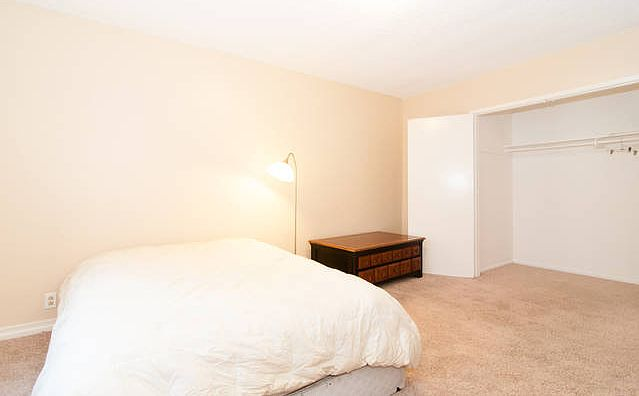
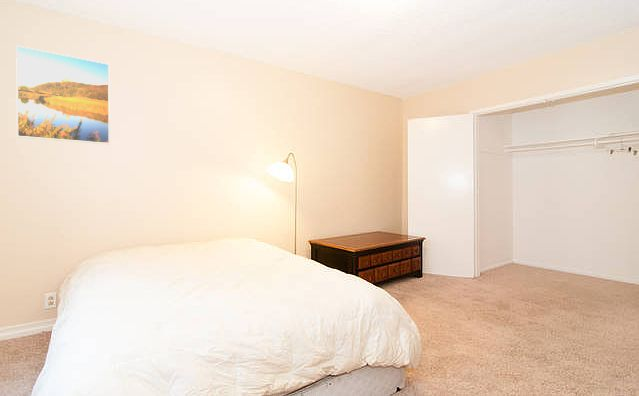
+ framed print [15,44,111,145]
